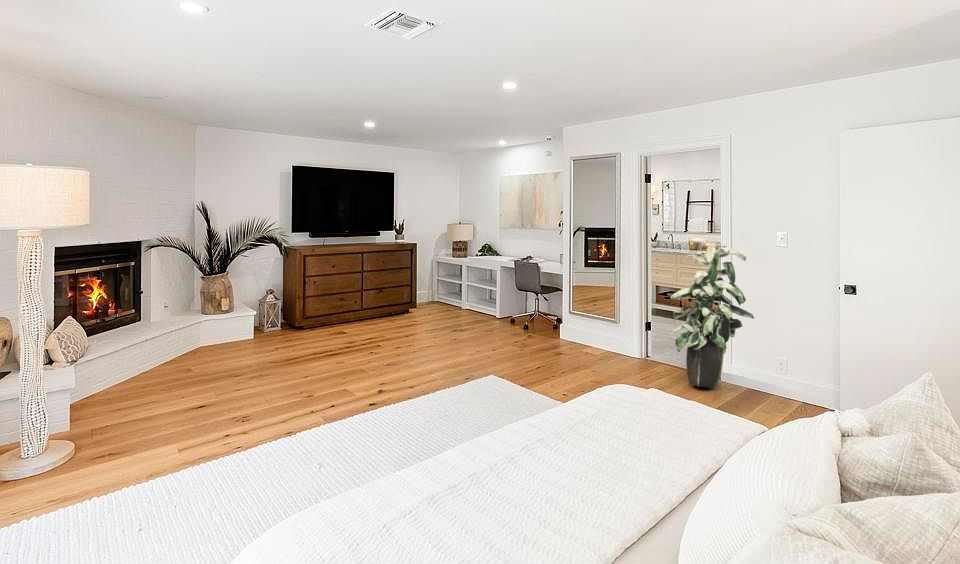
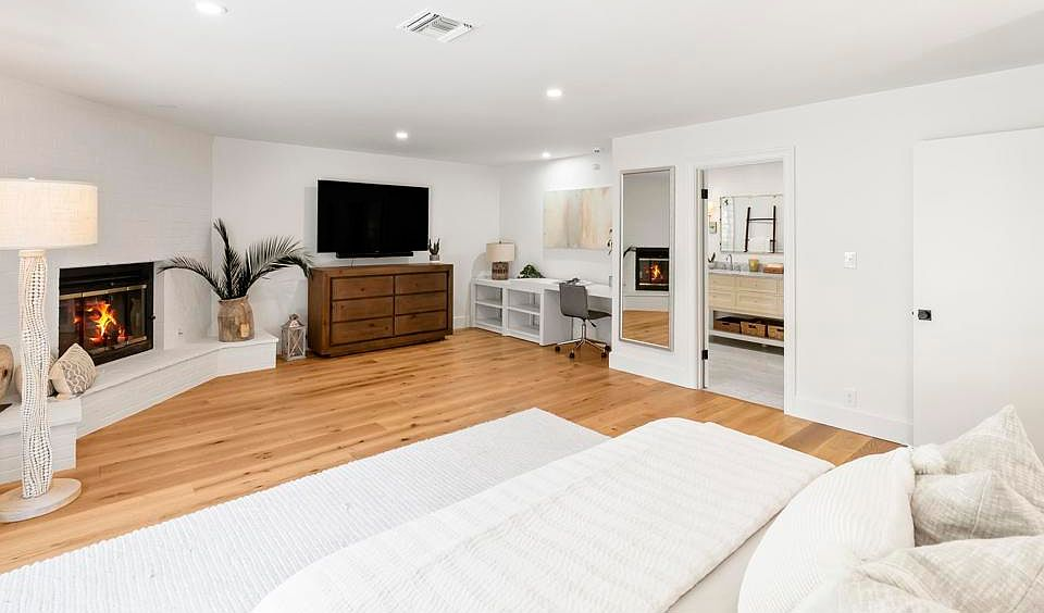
- indoor plant [666,237,755,389]
